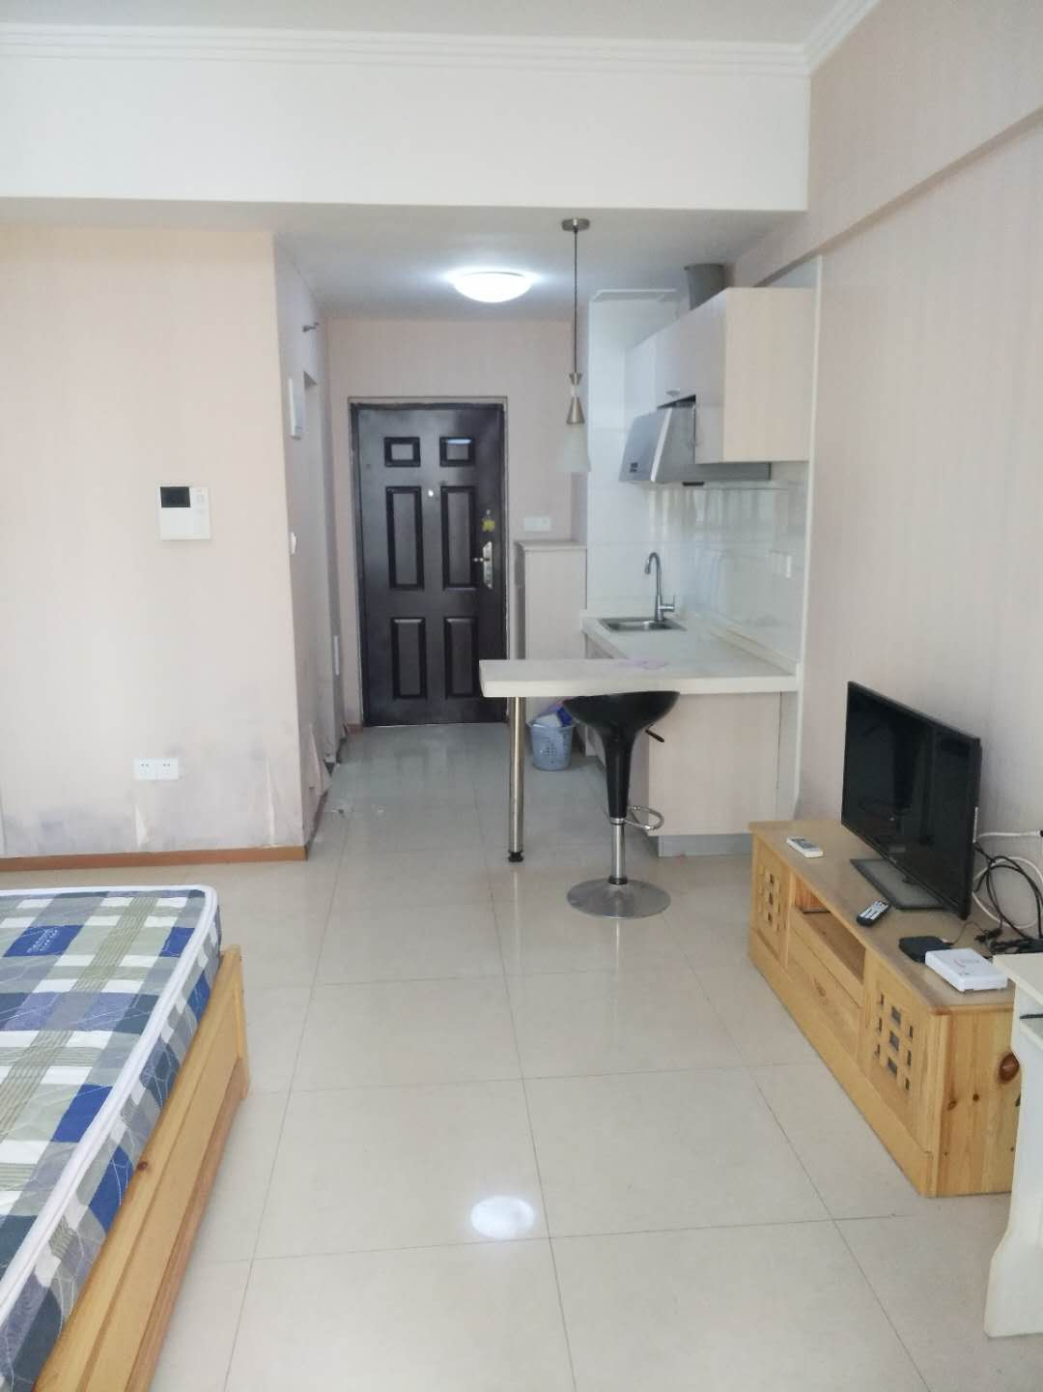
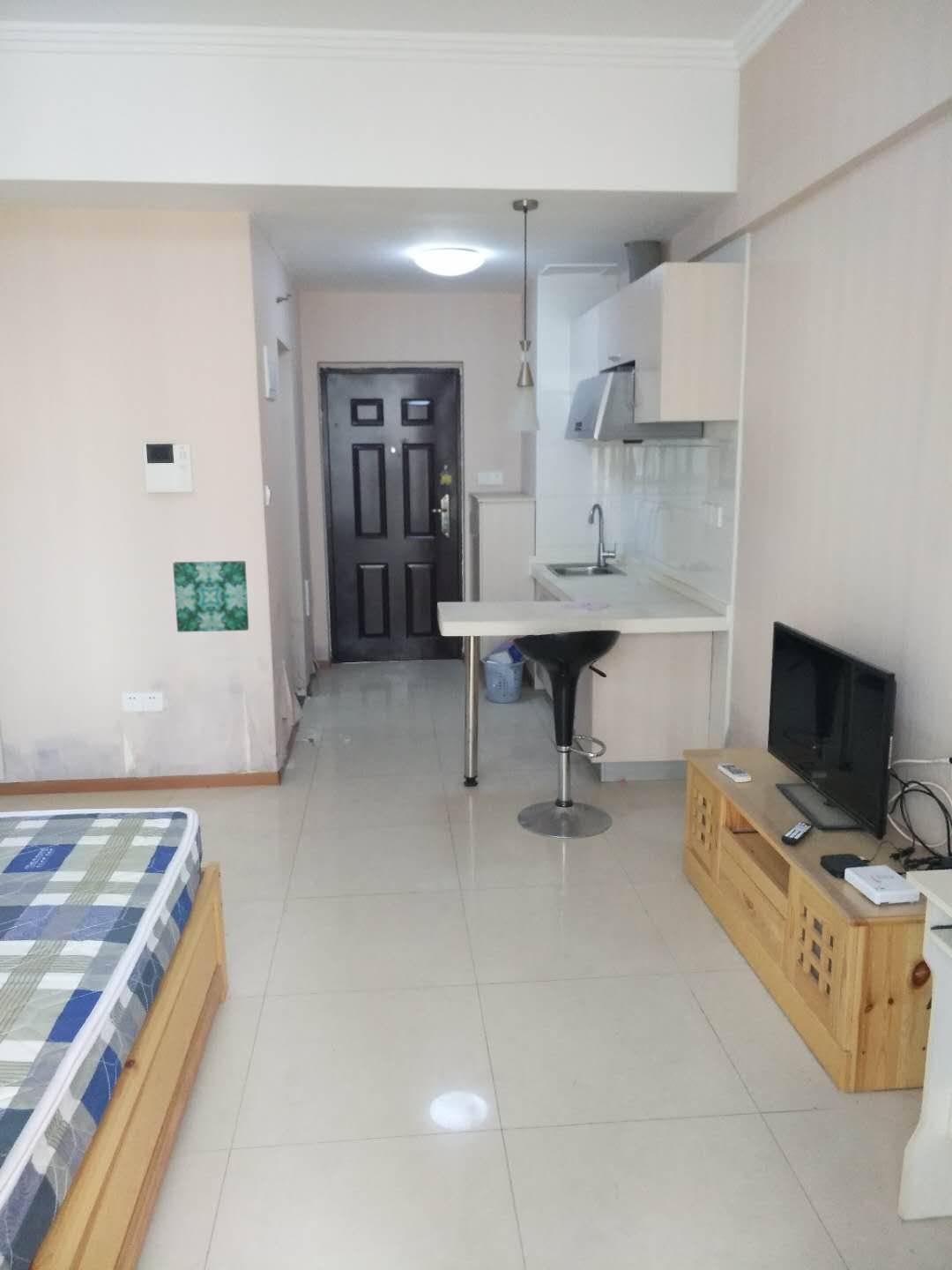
+ wall art [172,560,249,633]
